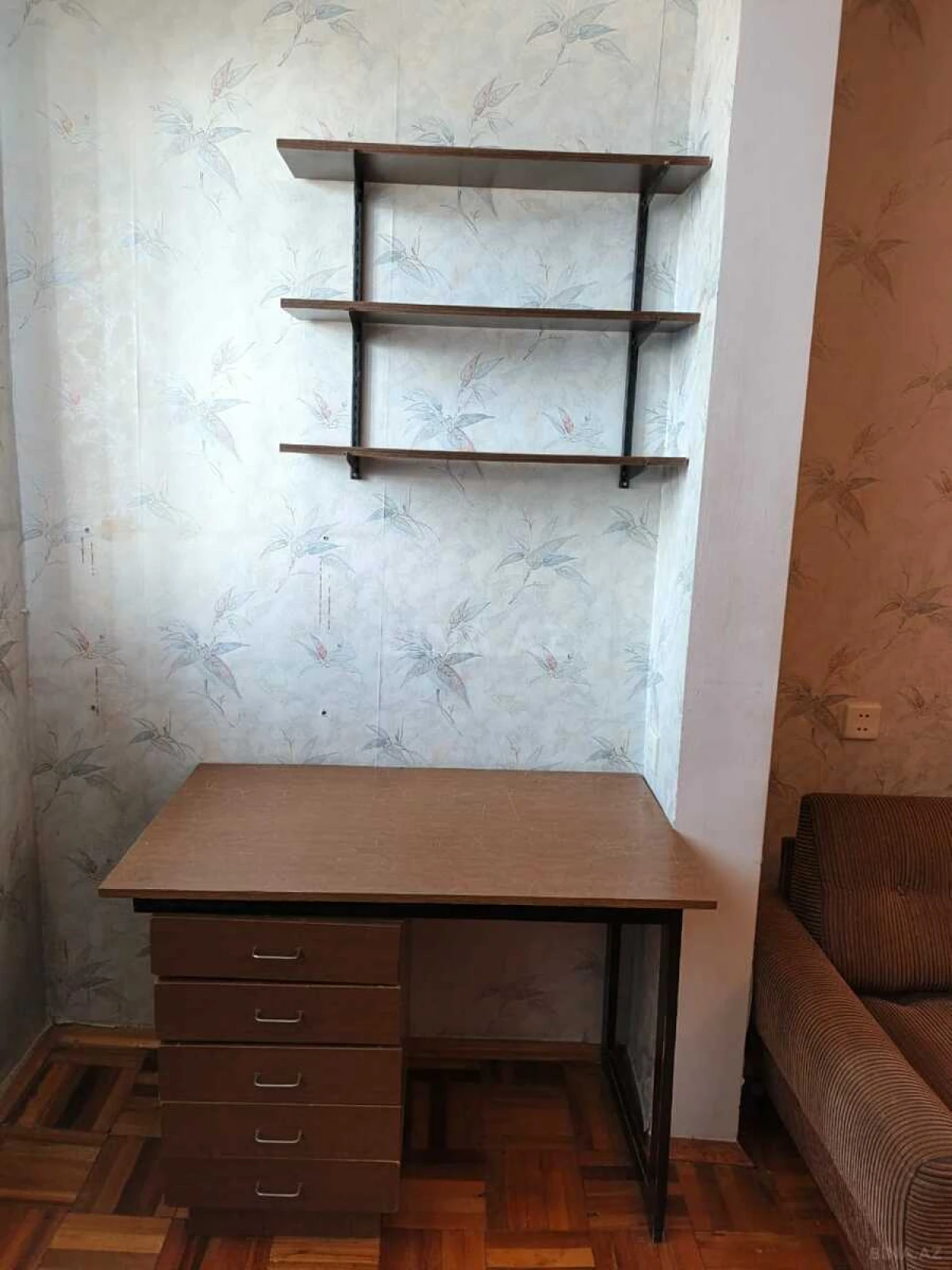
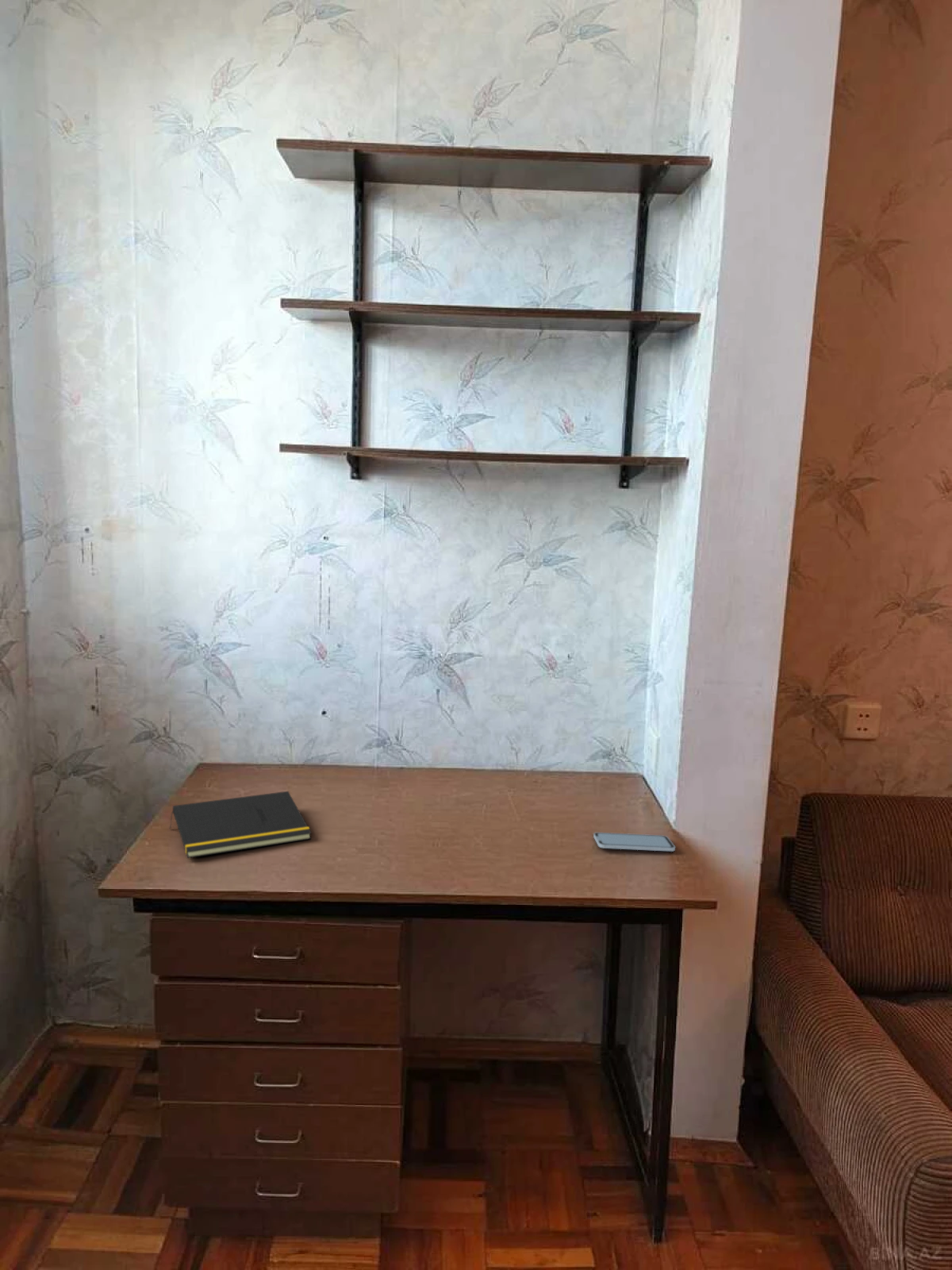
+ notepad [169,791,313,859]
+ smartphone [593,832,676,852]
